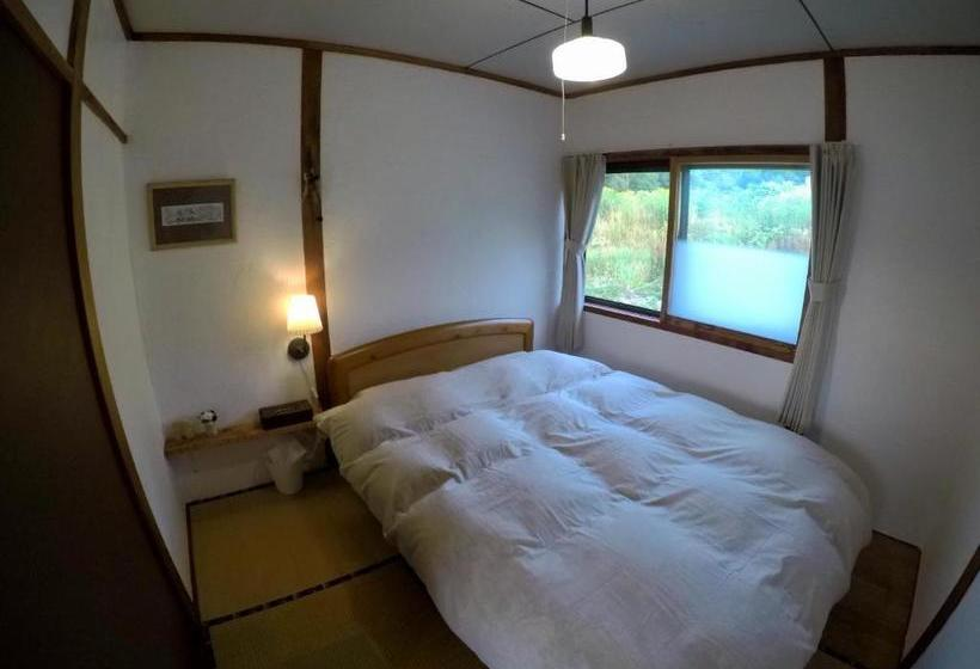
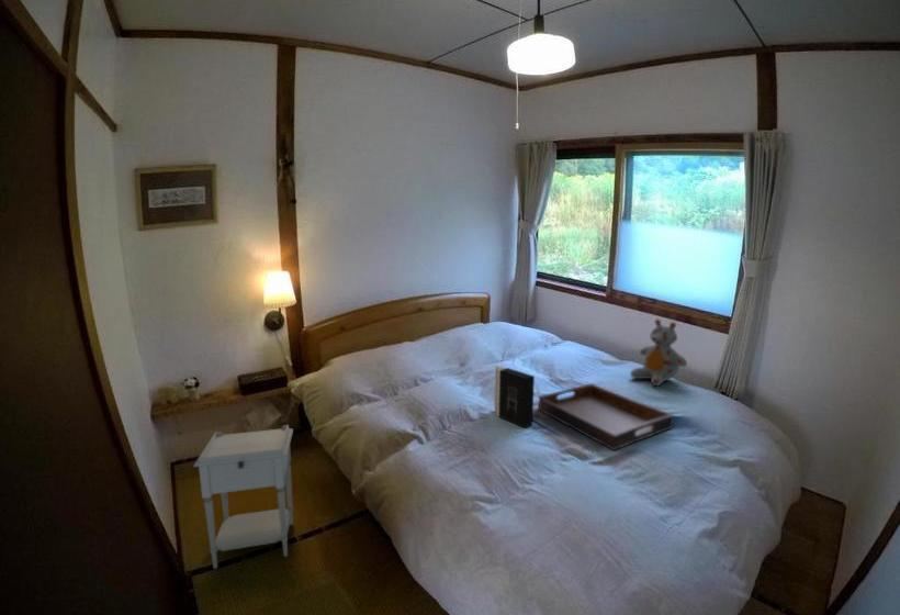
+ nightstand [192,424,294,570]
+ book [494,365,536,429]
+ stuffed bear [629,318,688,387]
+ serving tray [538,382,675,451]
